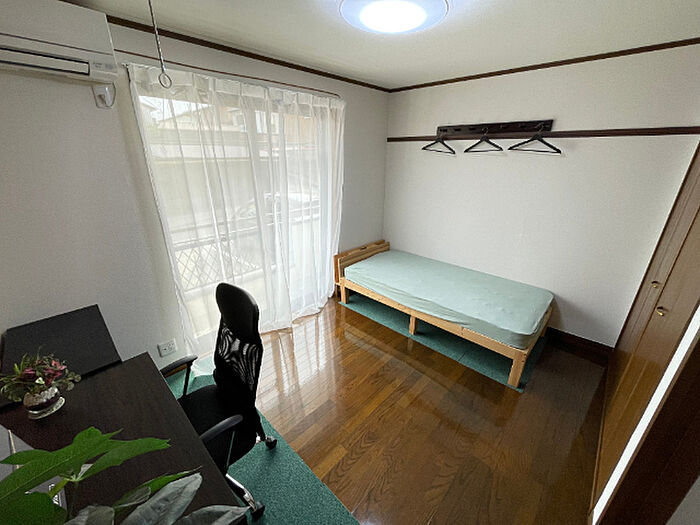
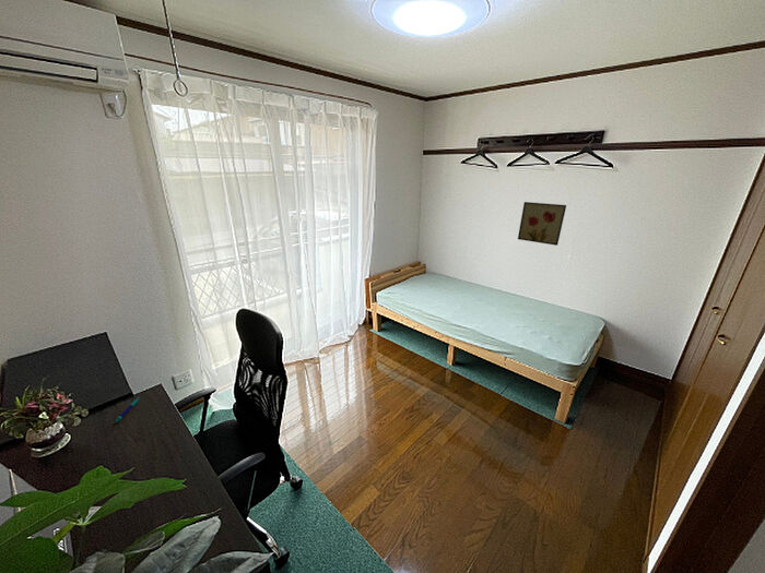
+ wall art [517,201,567,247]
+ pen [114,396,141,423]
